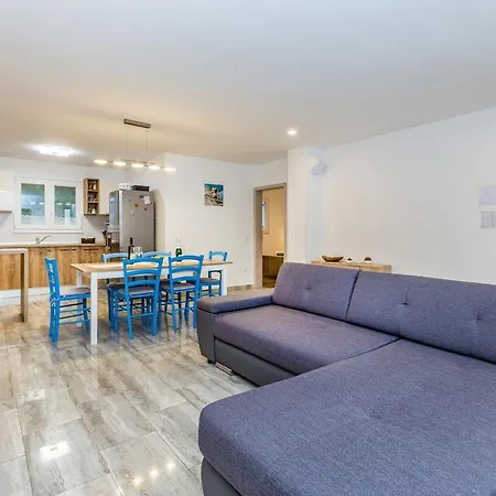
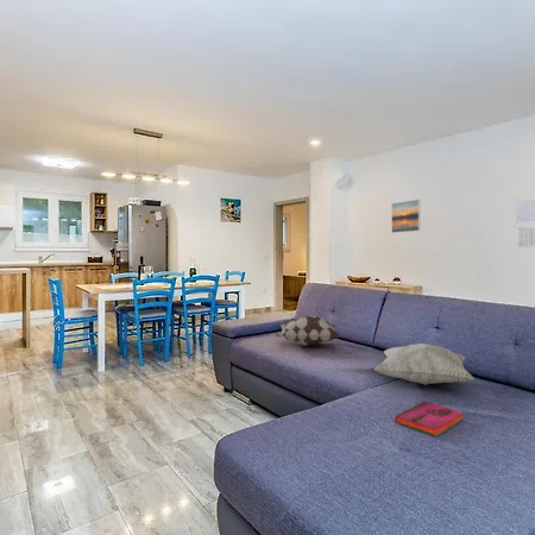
+ decorative pillow [275,315,341,347]
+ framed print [390,199,421,234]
+ decorative pillow [373,342,476,386]
+ hardback book [395,399,465,438]
